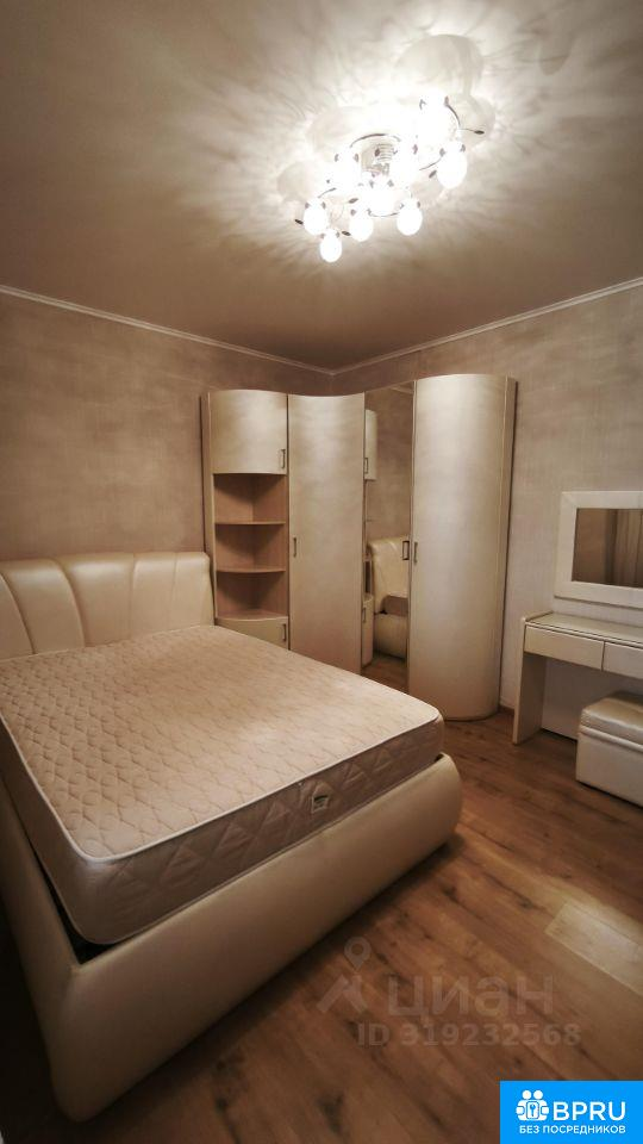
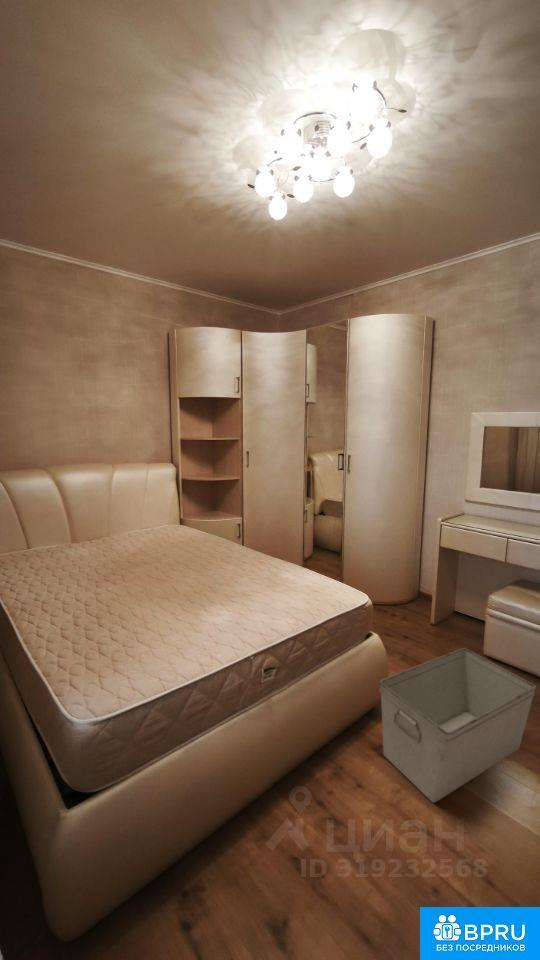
+ storage bin [379,647,537,803]
